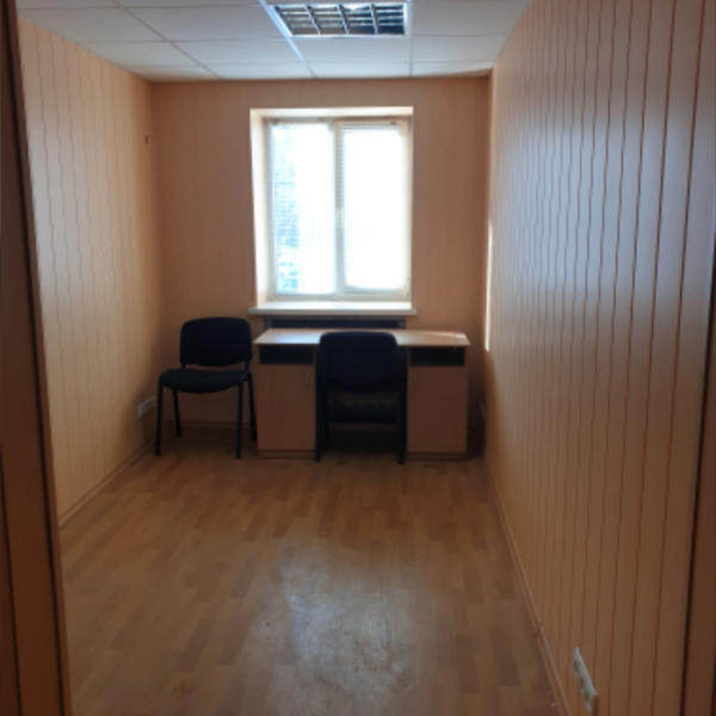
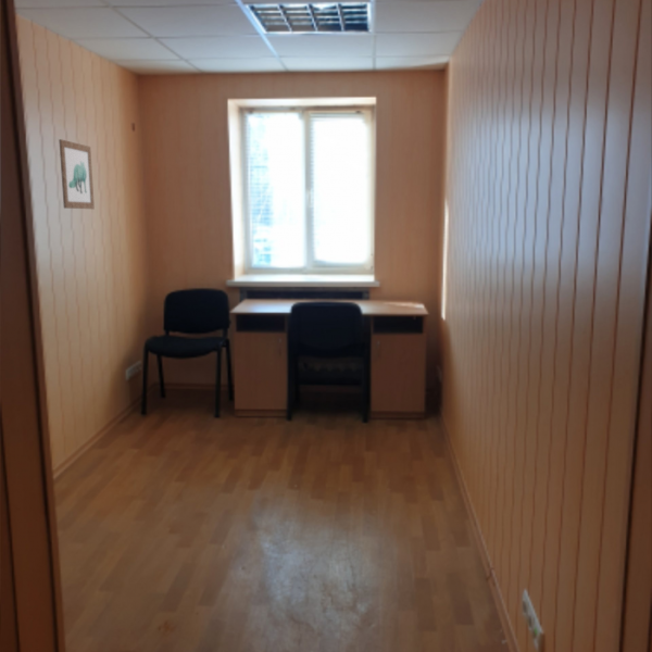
+ wall art [58,138,96,210]
